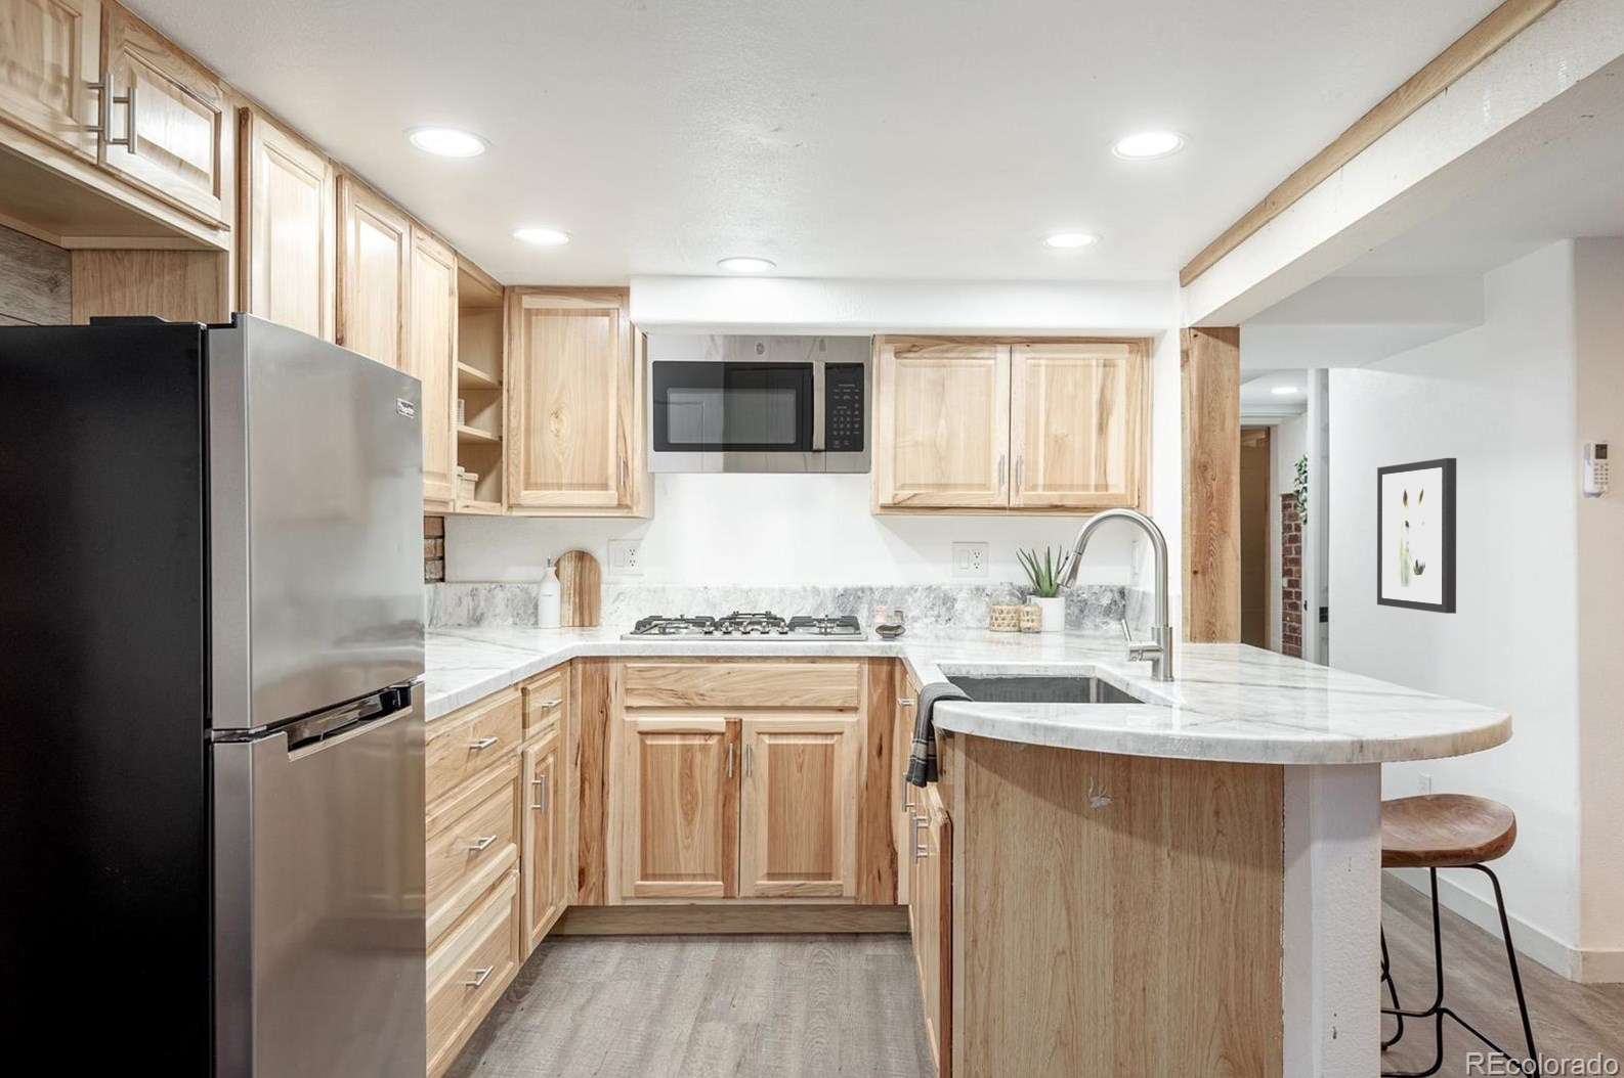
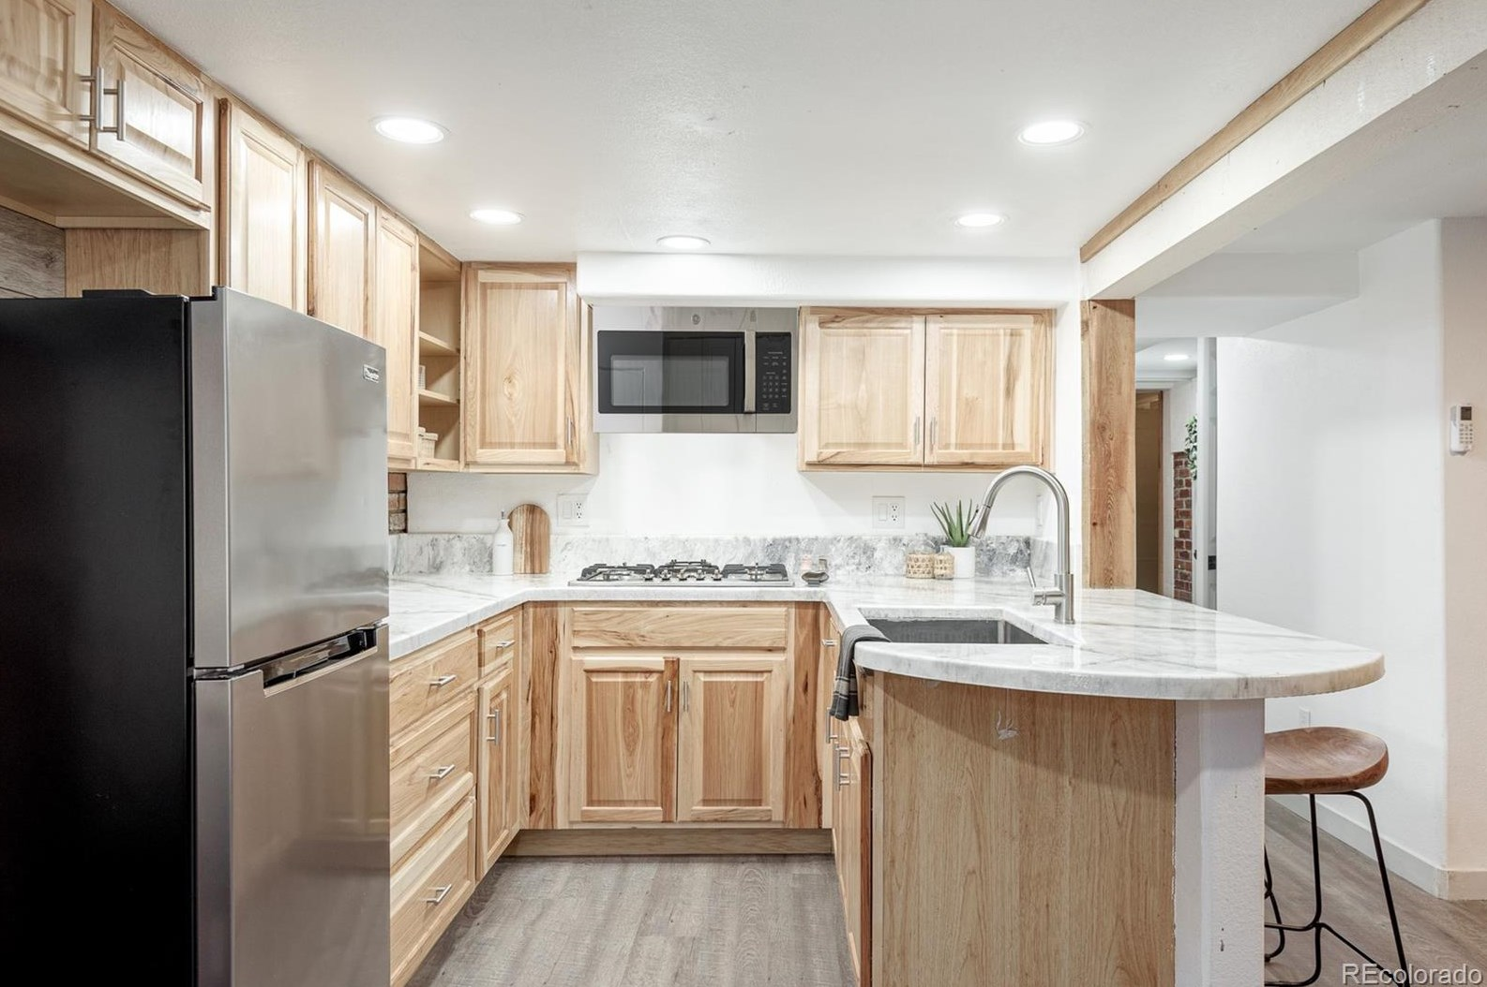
- wall art [1376,457,1457,615]
